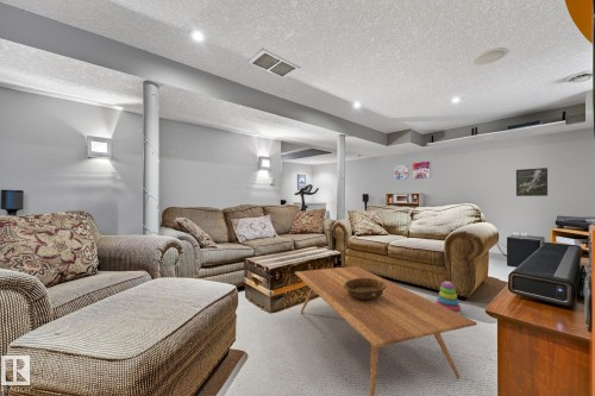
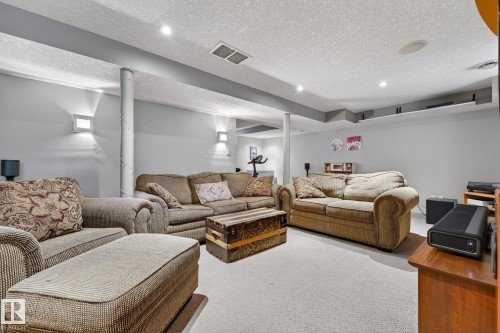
- stacking toy [434,281,463,315]
- decorative bowl [344,278,386,301]
- coffee table [294,265,478,396]
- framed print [515,166,549,197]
